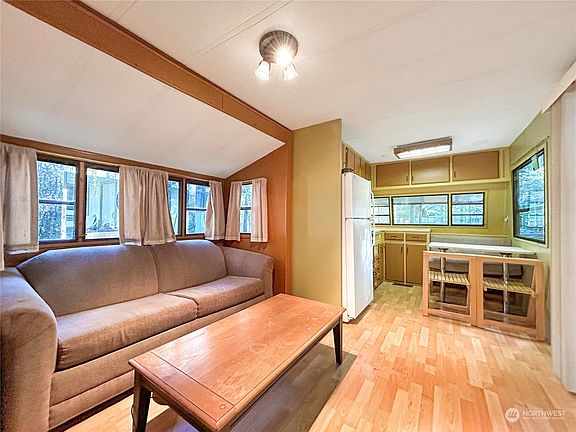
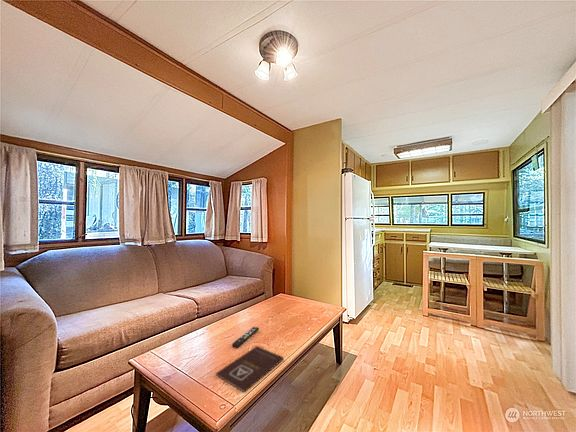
+ book [215,345,285,393]
+ remote control [231,326,260,349]
